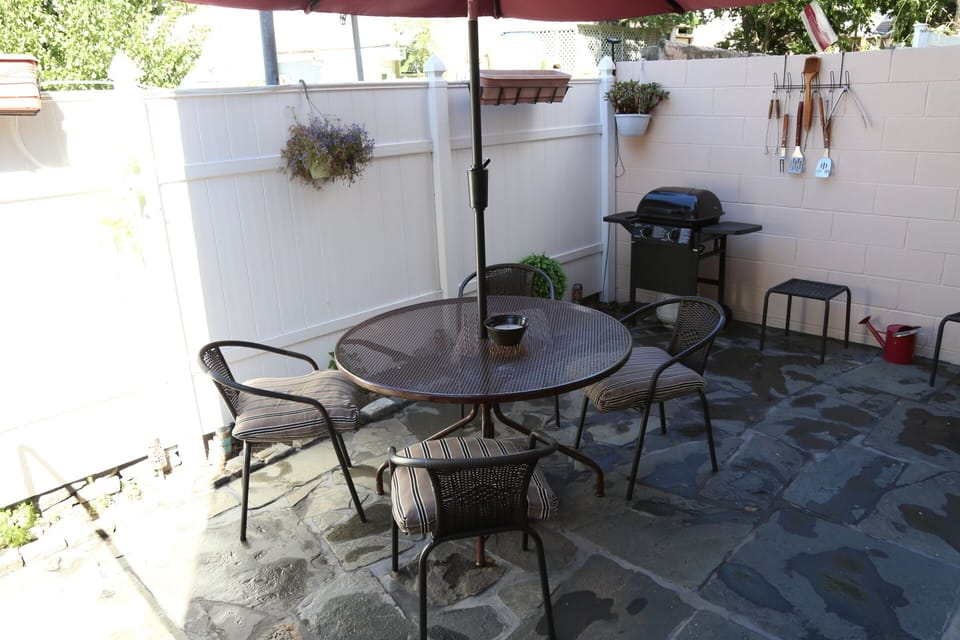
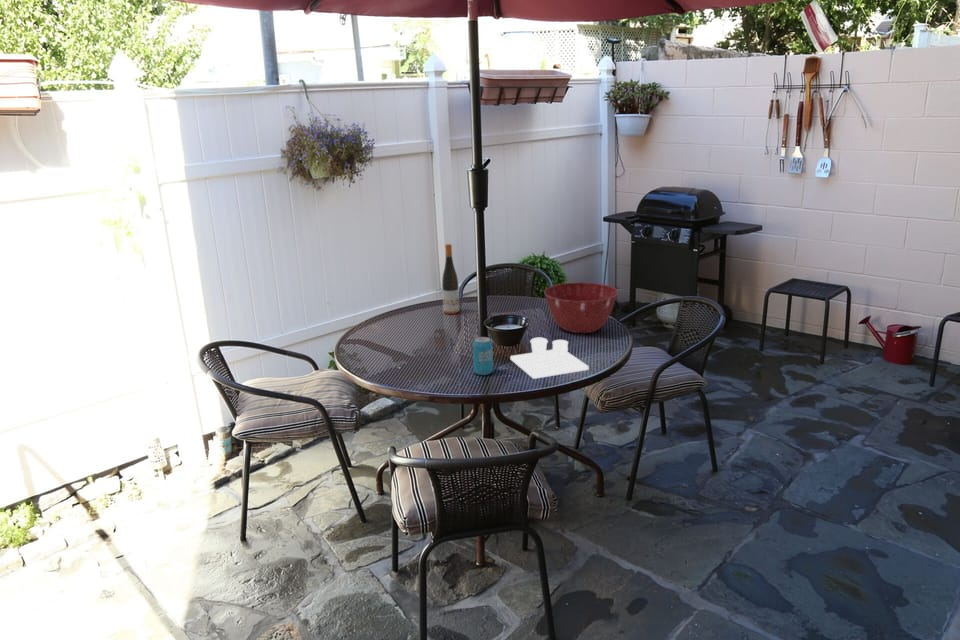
+ beverage can [472,336,494,376]
+ salt and pepper shaker set [509,337,589,380]
+ mixing bowl [543,281,619,335]
+ wine bottle [441,243,460,315]
